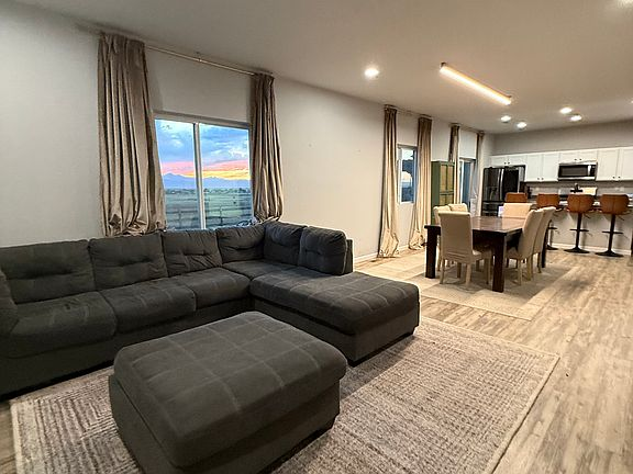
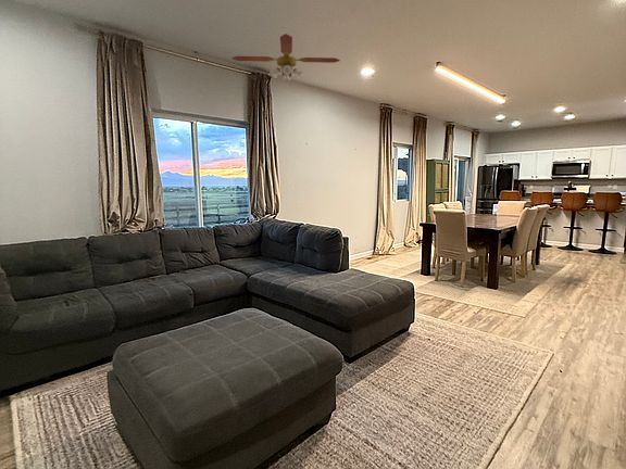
+ ceiling fan [231,33,341,84]
